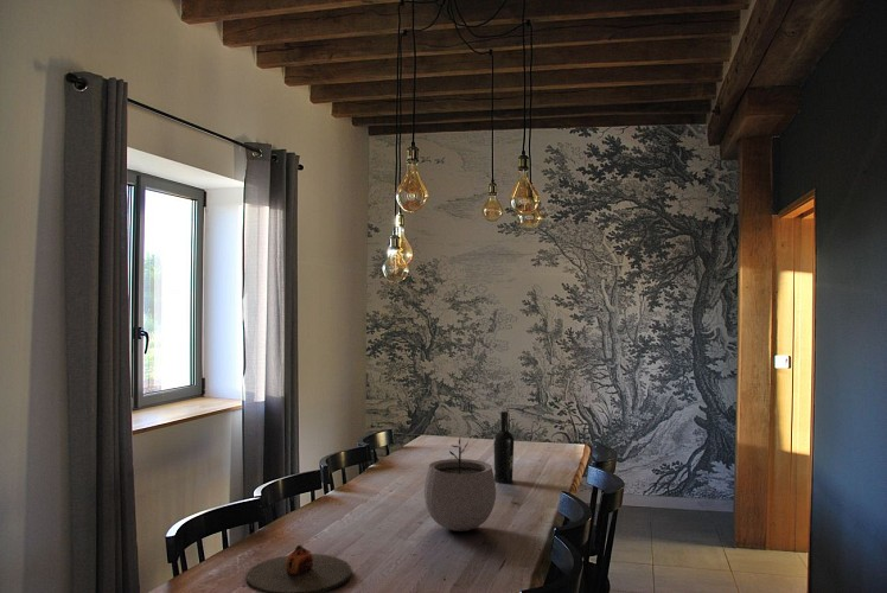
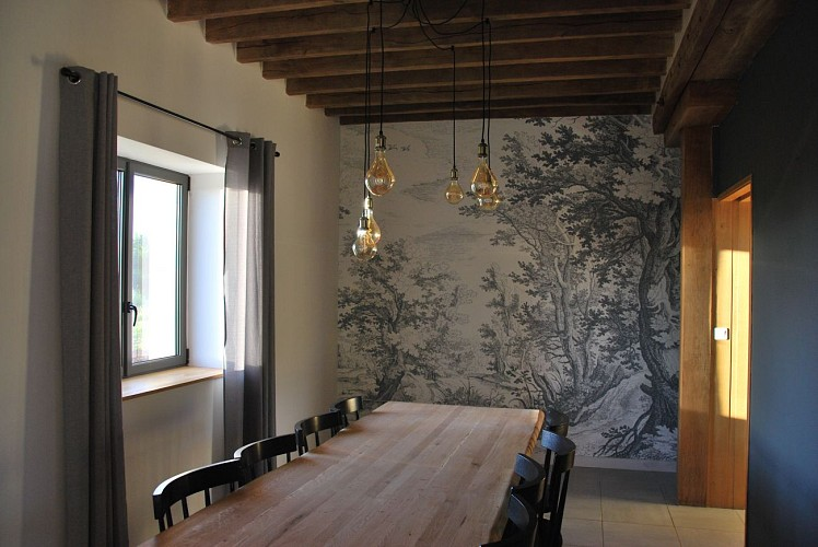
- plant pot [423,438,497,533]
- wine bottle [493,410,515,484]
- plate [244,544,352,593]
